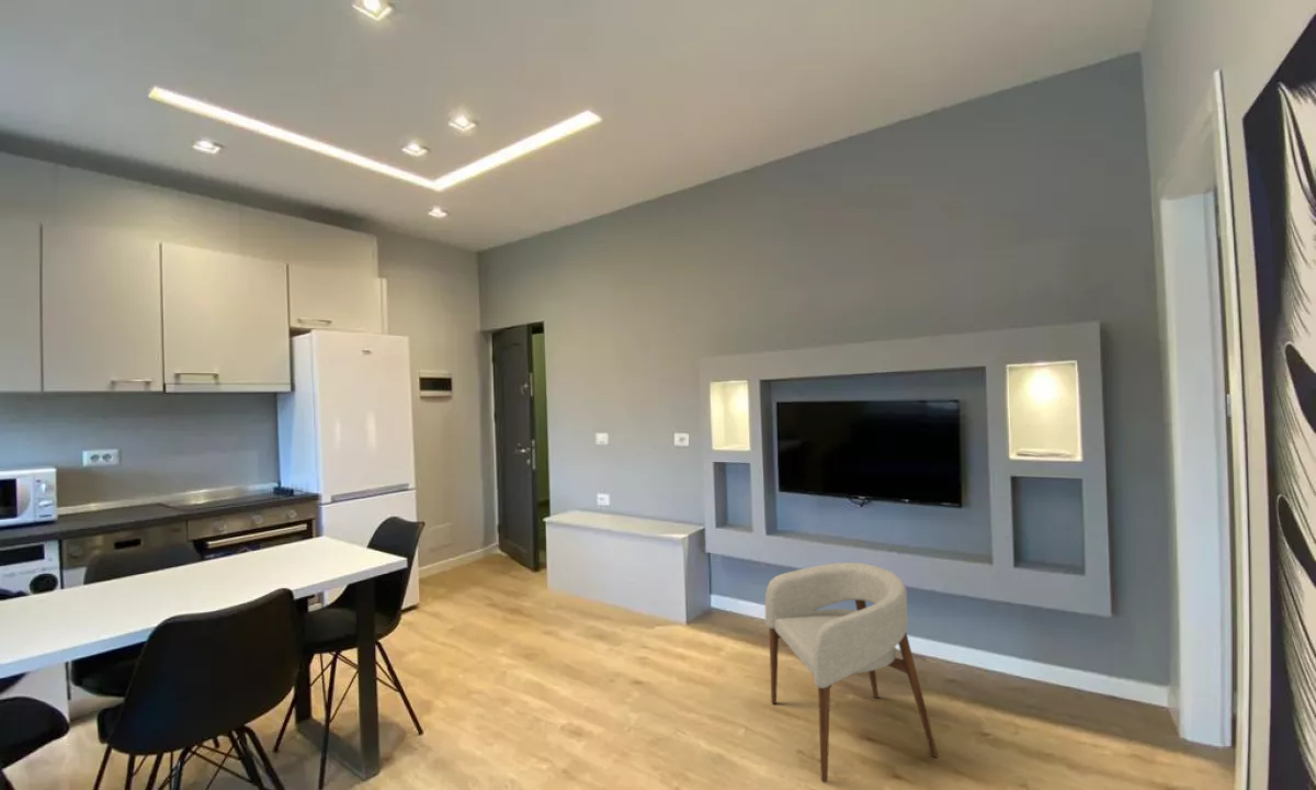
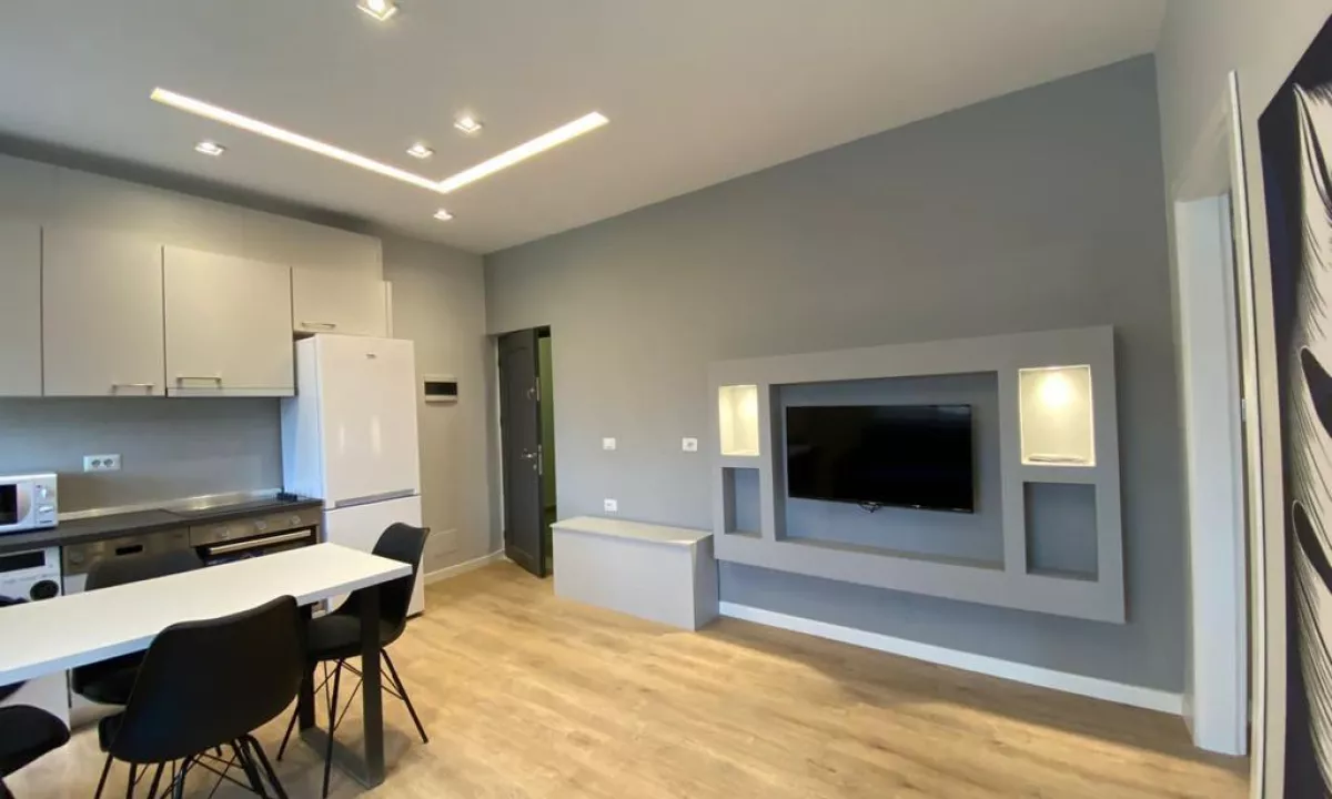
- armchair [764,562,940,783]
